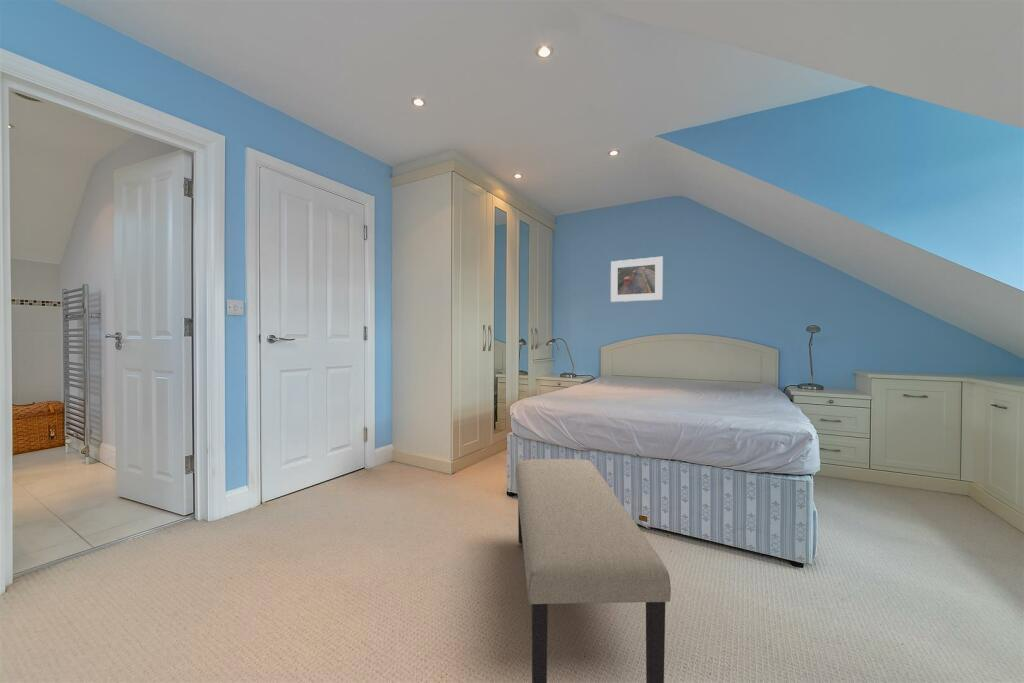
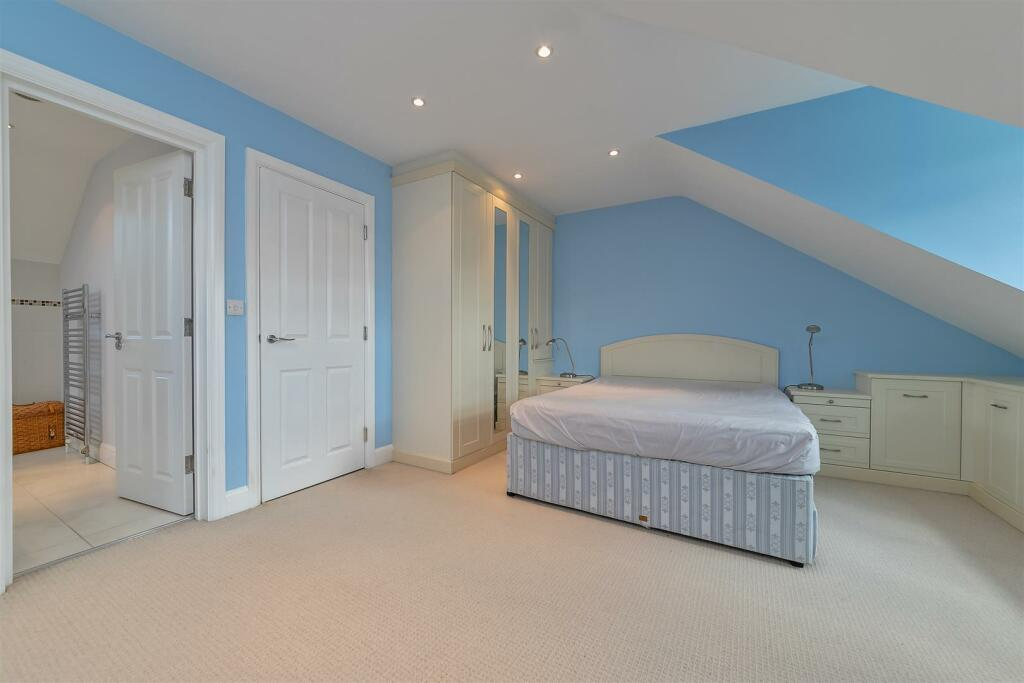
- bench [514,458,672,683]
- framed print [610,256,664,303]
